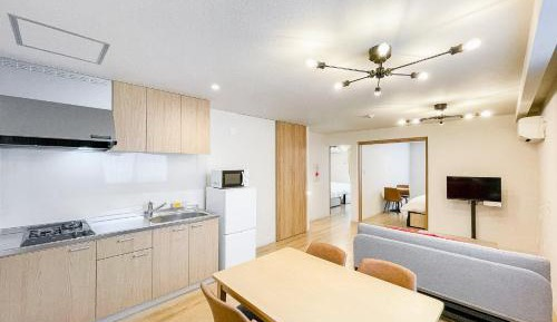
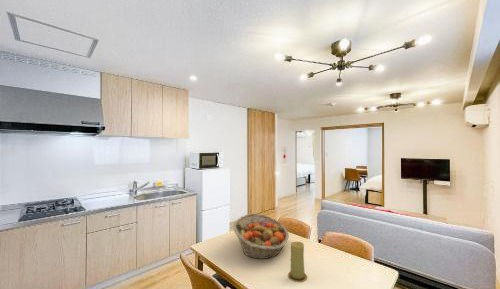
+ fruit basket [232,213,290,260]
+ candle [287,241,308,283]
